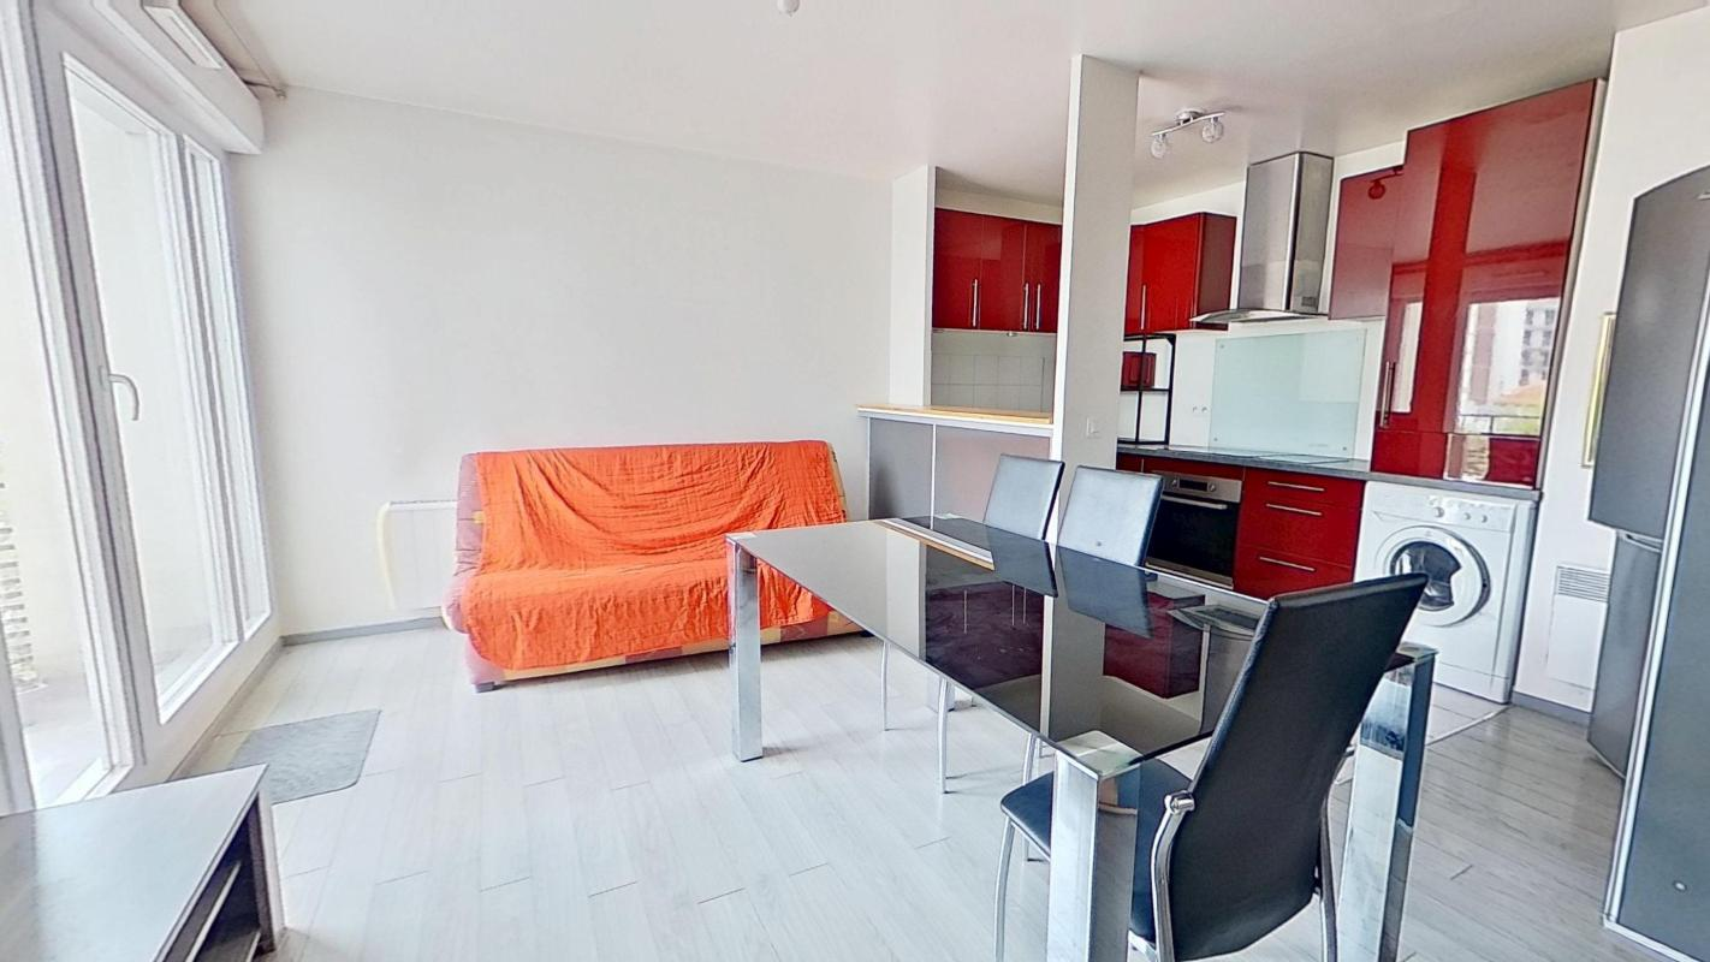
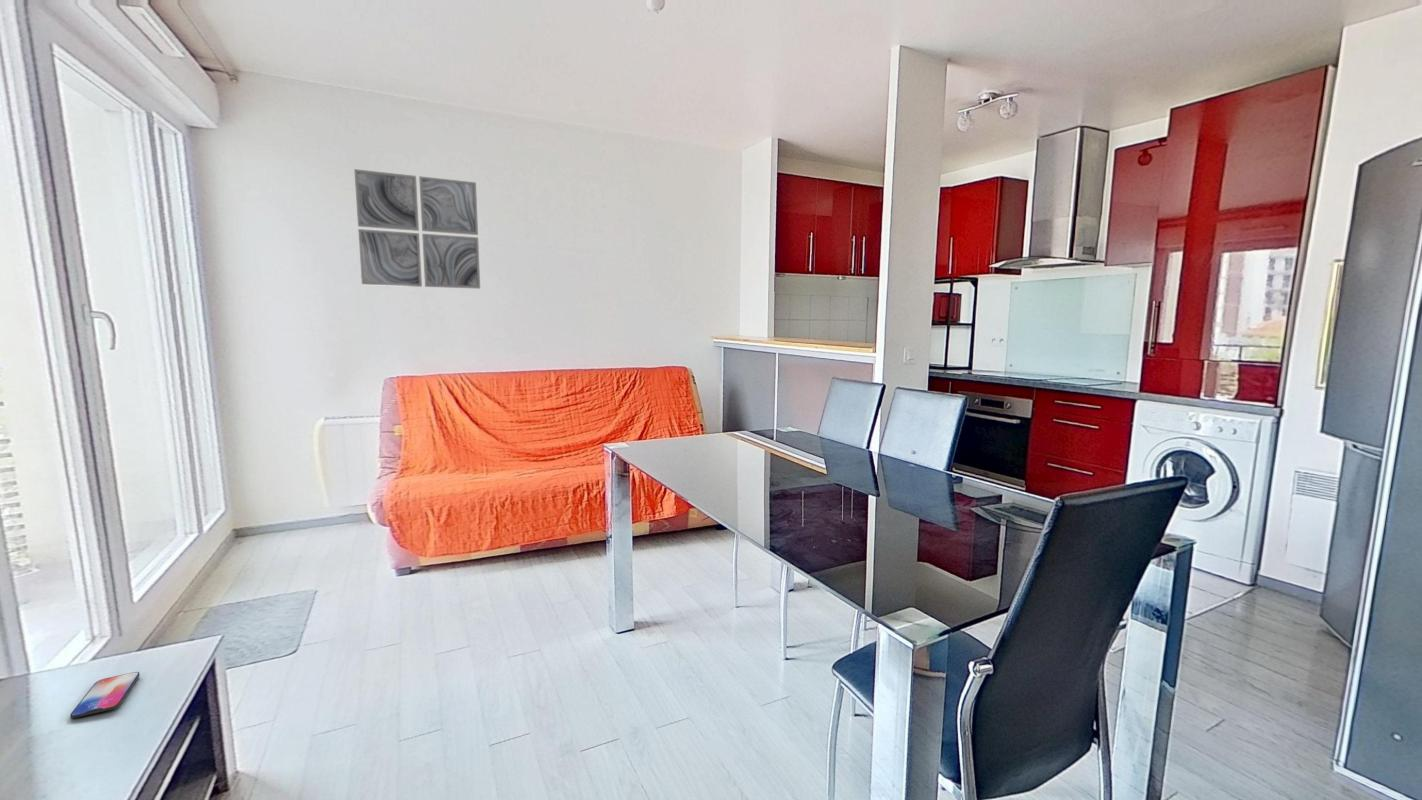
+ wall art [353,168,481,290]
+ smartphone [69,671,141,719]
